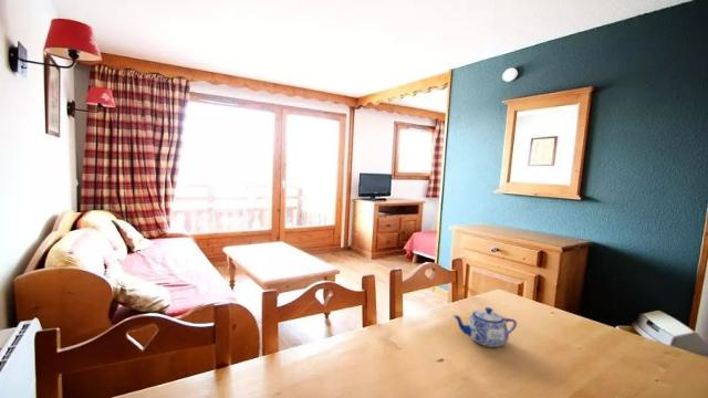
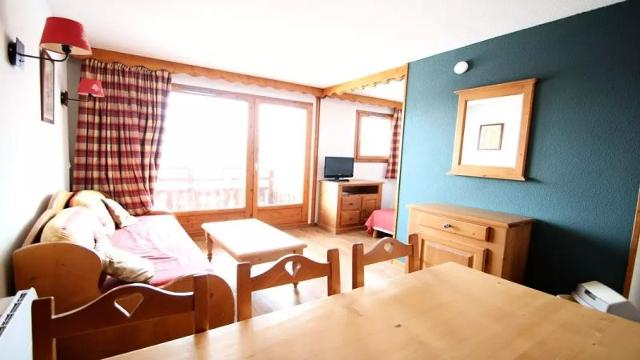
- teapot [451,306,518,348]
